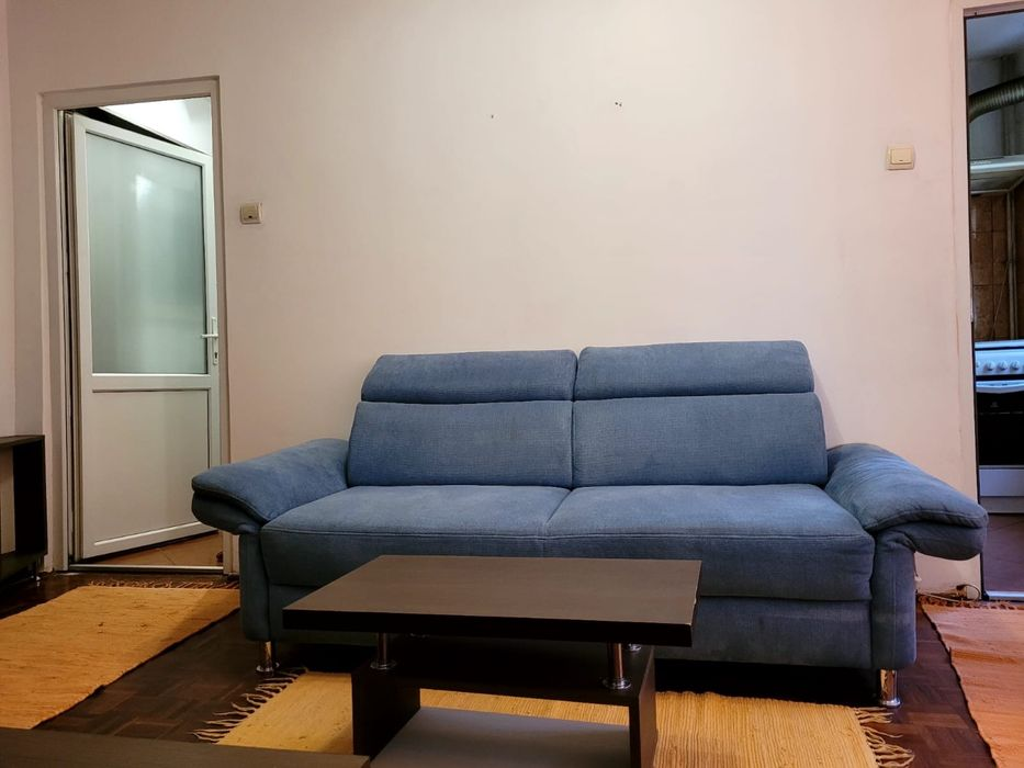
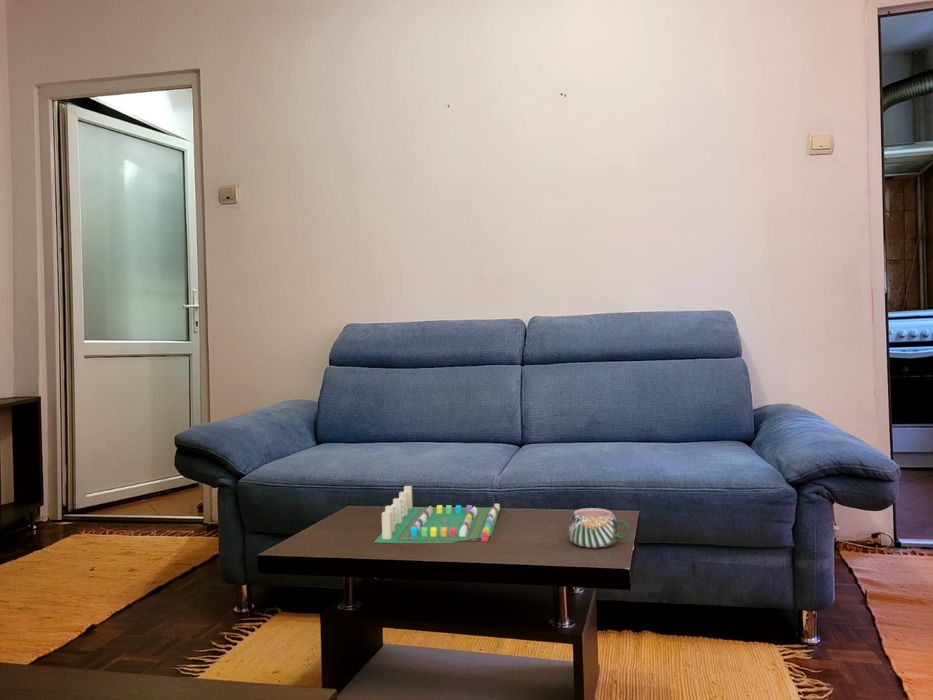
+ mug [568,507,631,549]
+ board game [373,485,501,544]
